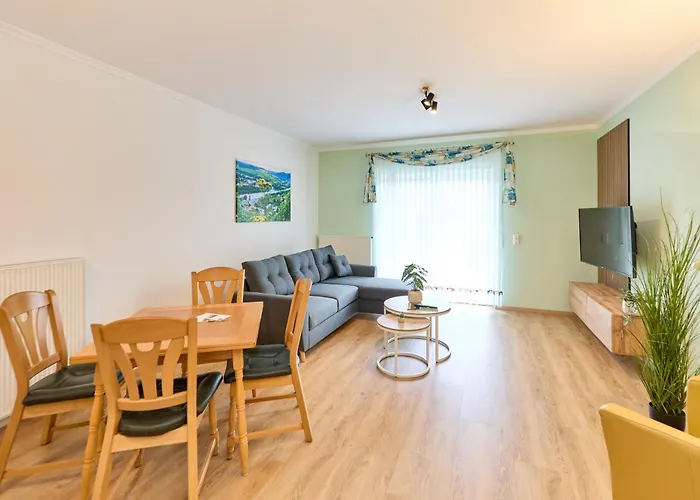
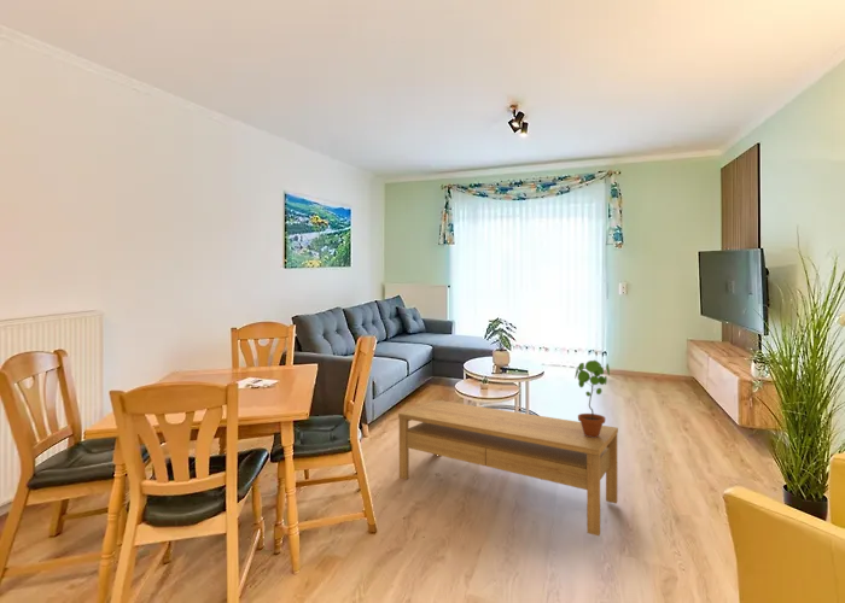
+ coffee table [397,399,619,538]
+ potted plant [573,359,611,438]
